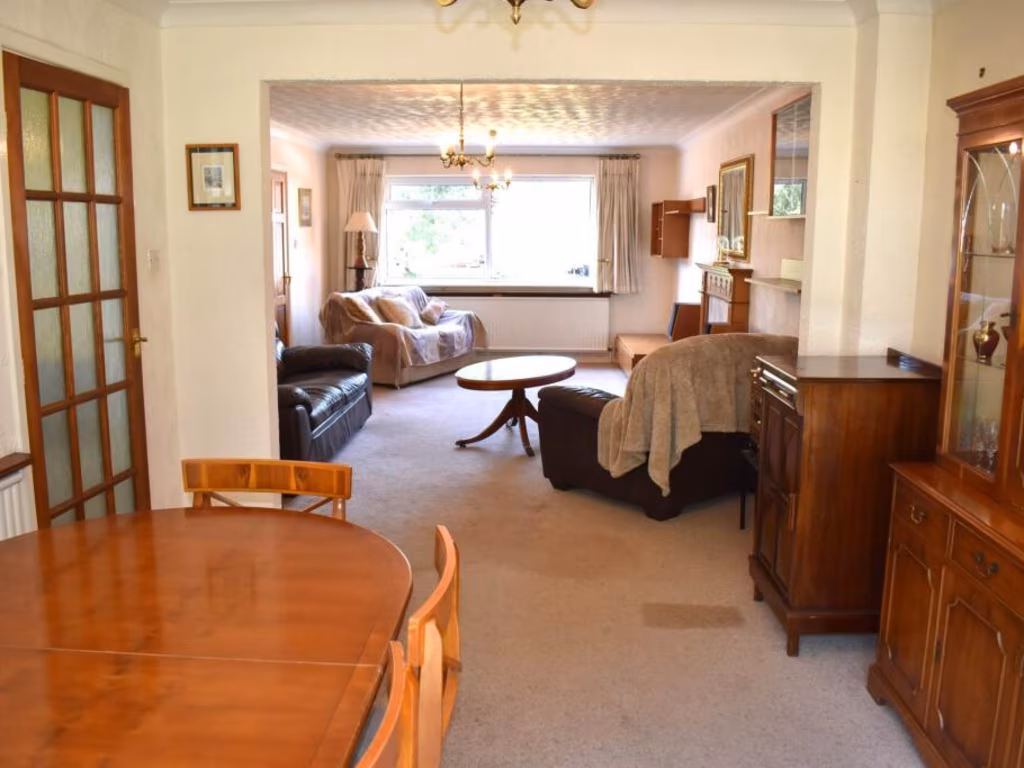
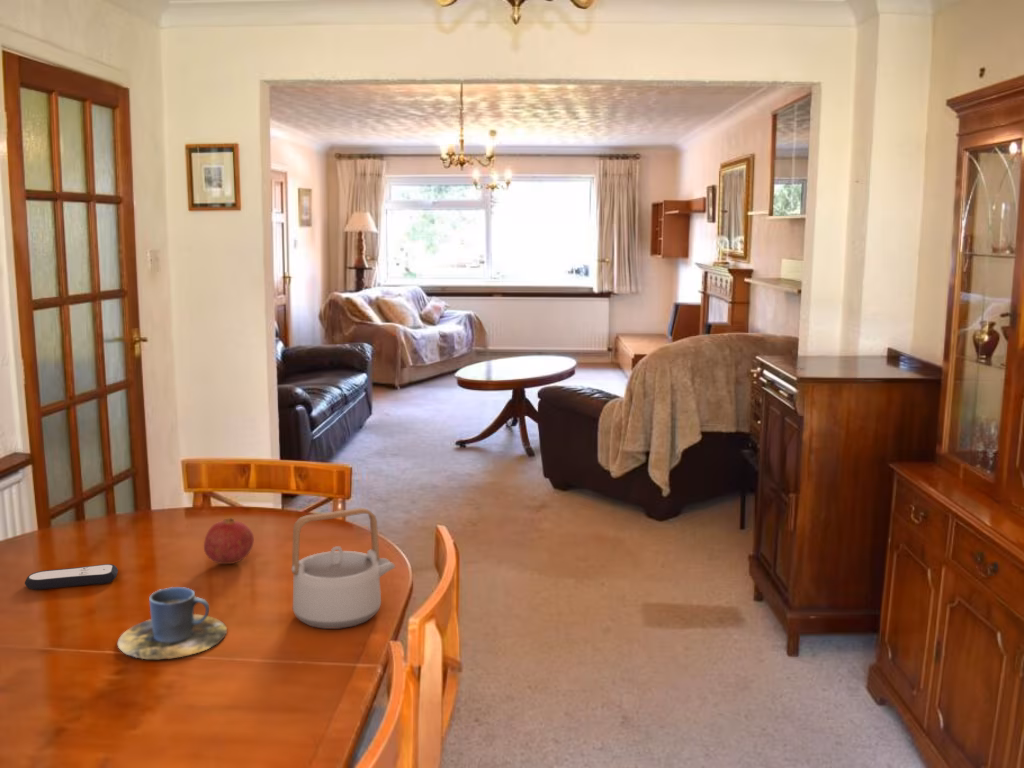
+ remote control [24,563,119,590]
+ fruit [203,517,255,565]
+ teapot [291,507,396,630]
+ cup [117,586,228,660]
